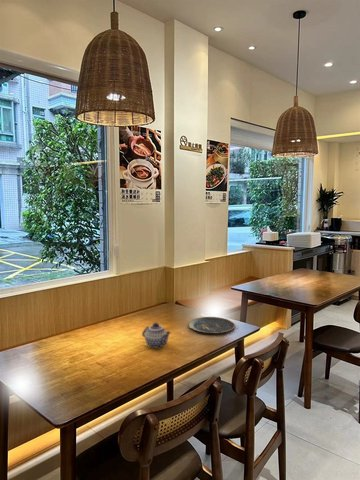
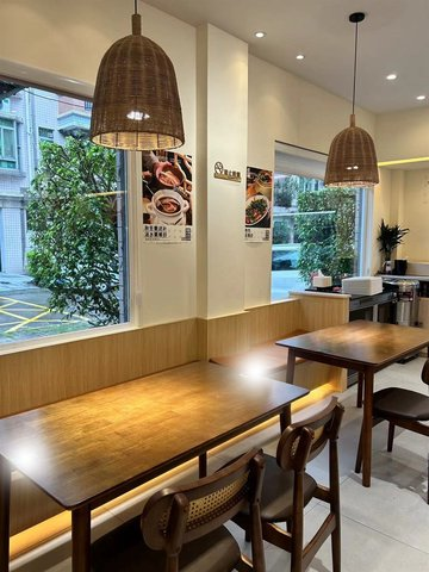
- plate [187,316,236,334]
- teapot [141,322,172,349]
